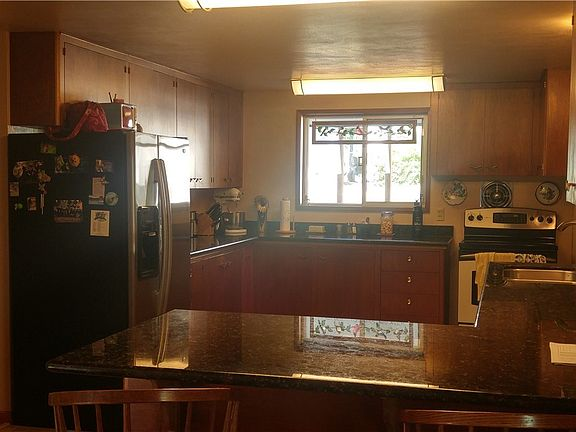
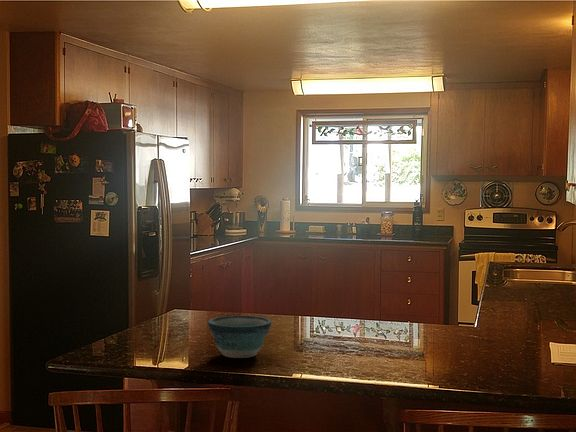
+ bowl [207,315,273,359]
